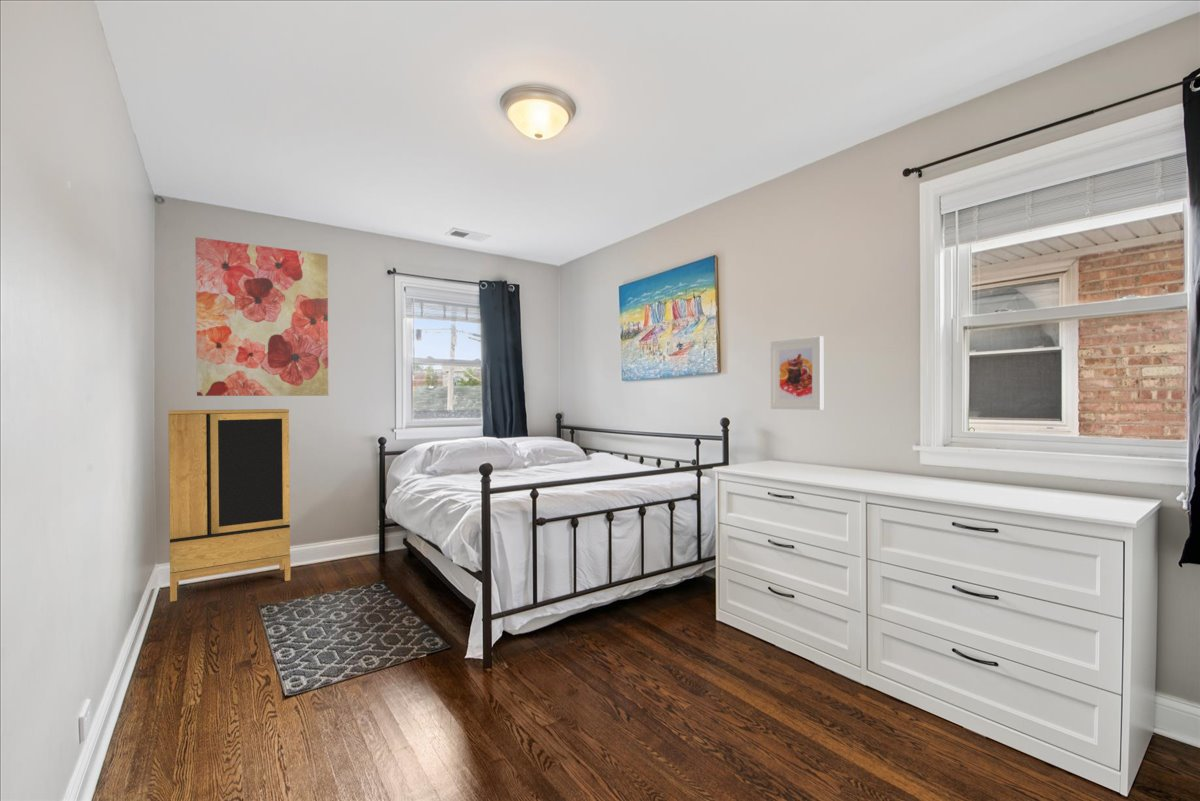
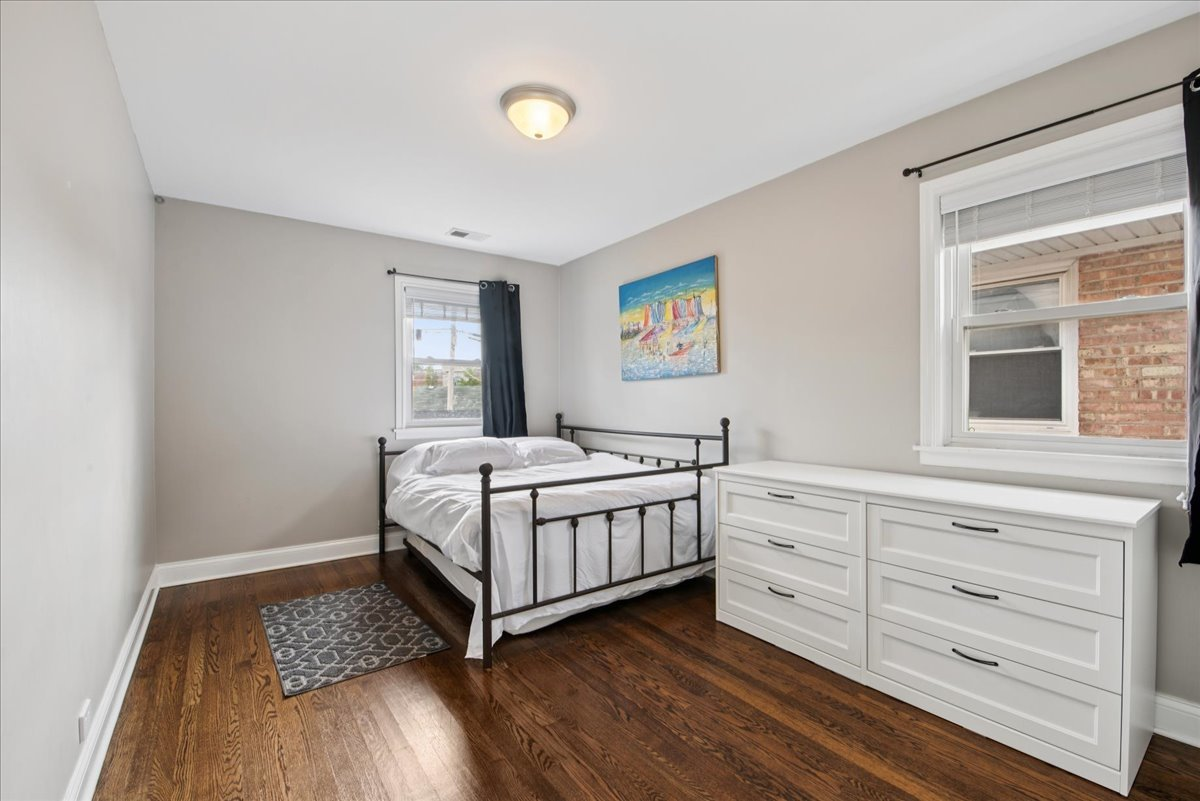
- cabinet [167,408,291,603]
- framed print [770,335,825,411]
- wall art [195,236,330,397]
